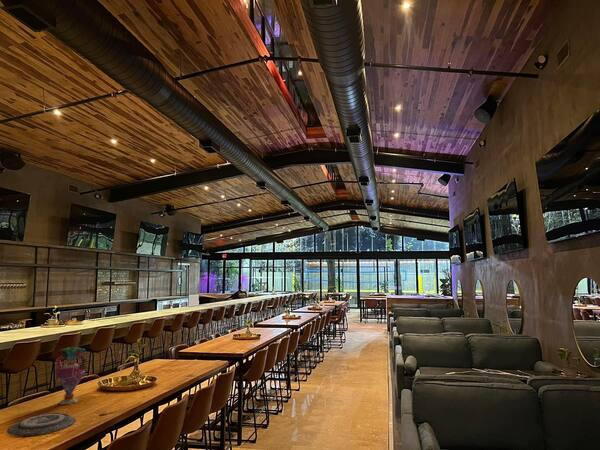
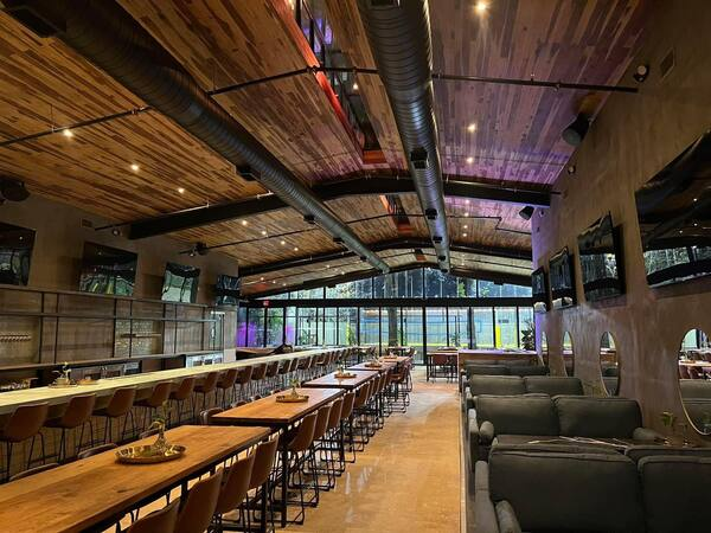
- plate [6,412,76,437]
- vase [54,346,88,405]
